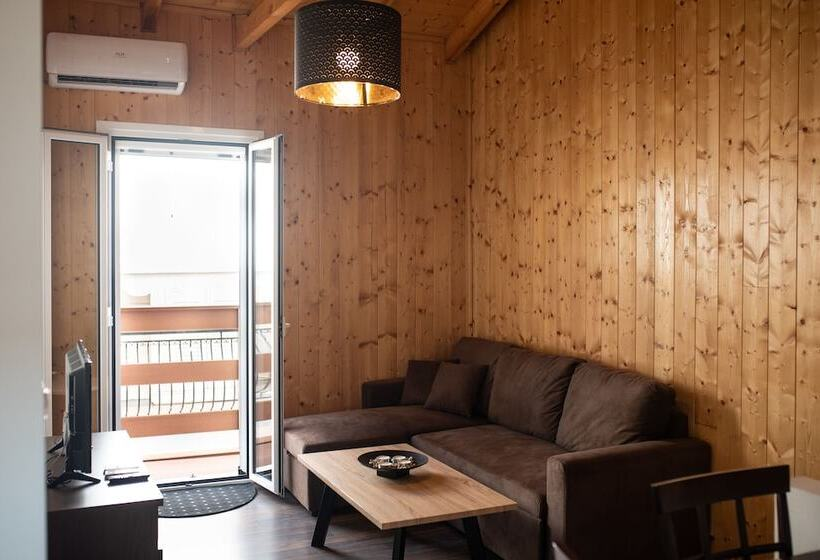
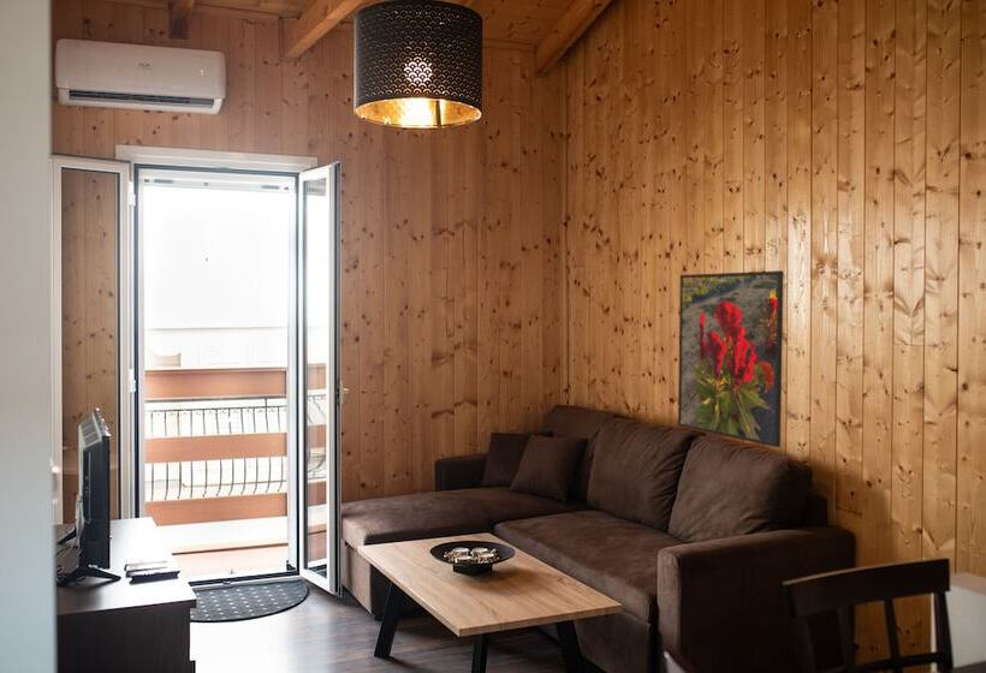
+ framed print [677,269,785,448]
